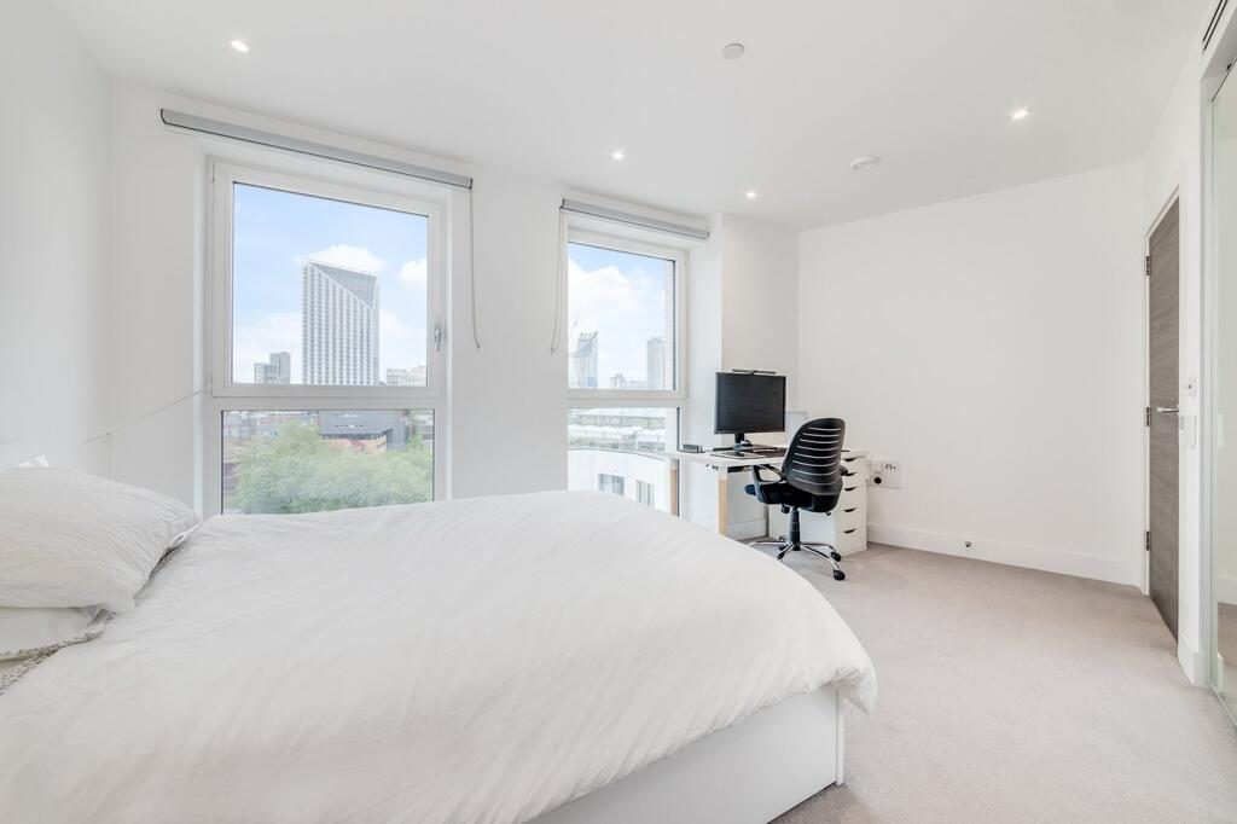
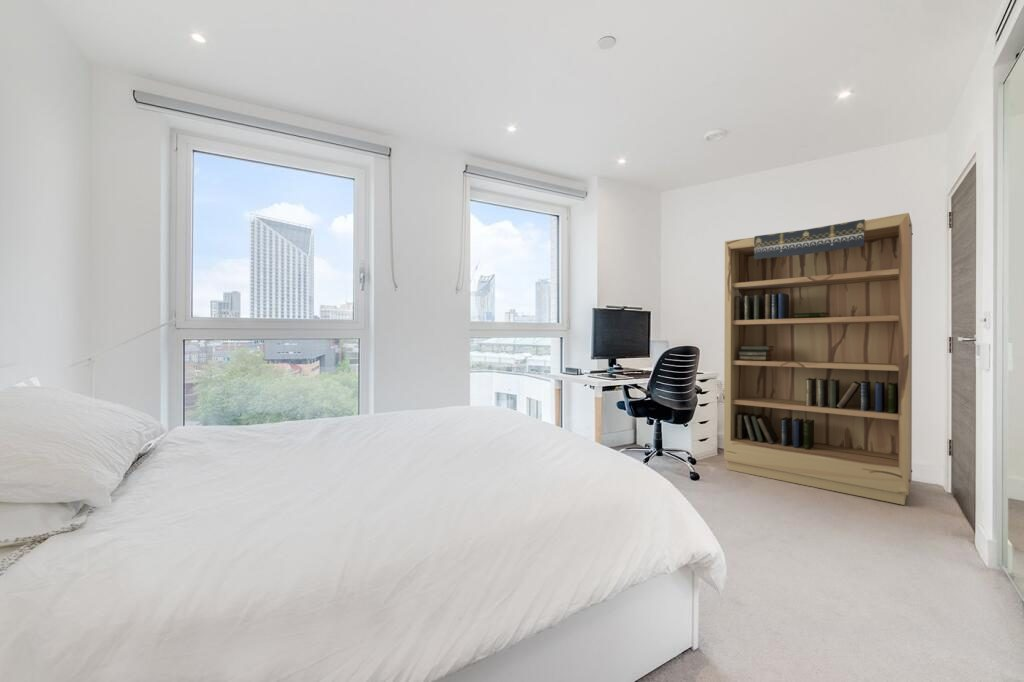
+ bookshelf [723,212,914,506]
